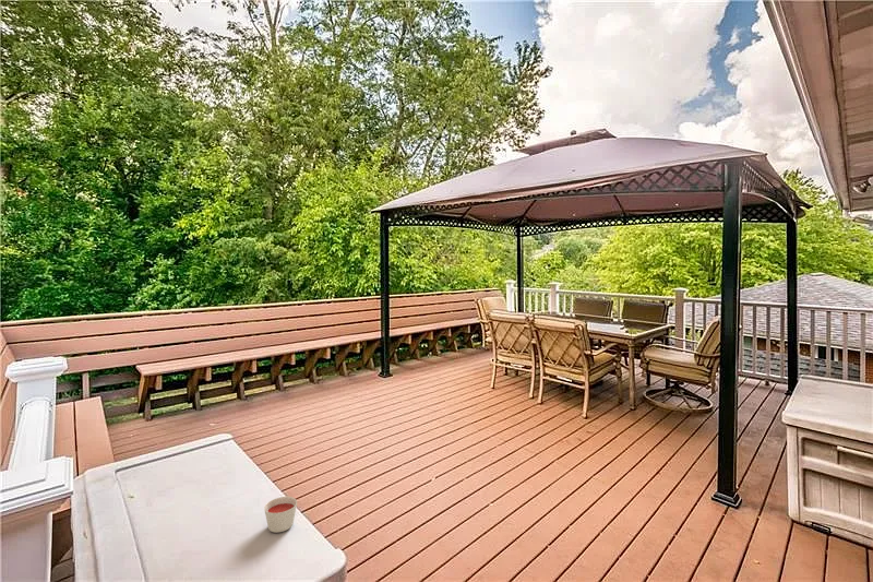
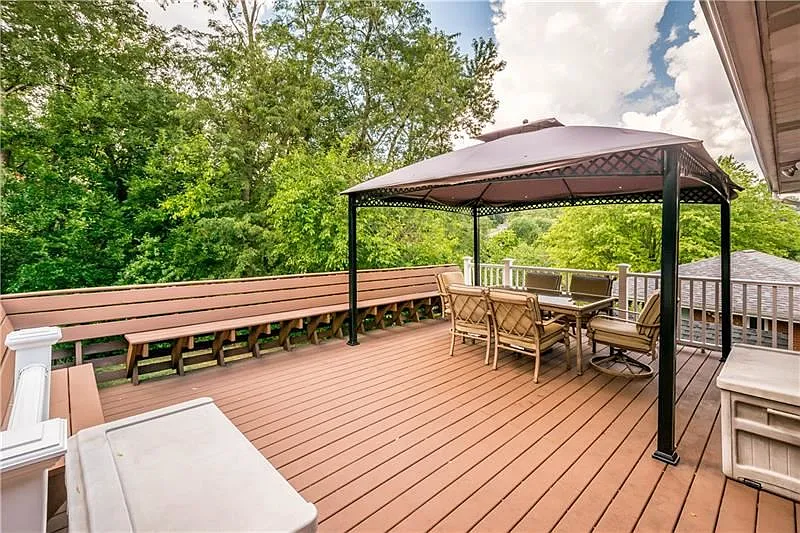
- candle [263,496,298,534]
